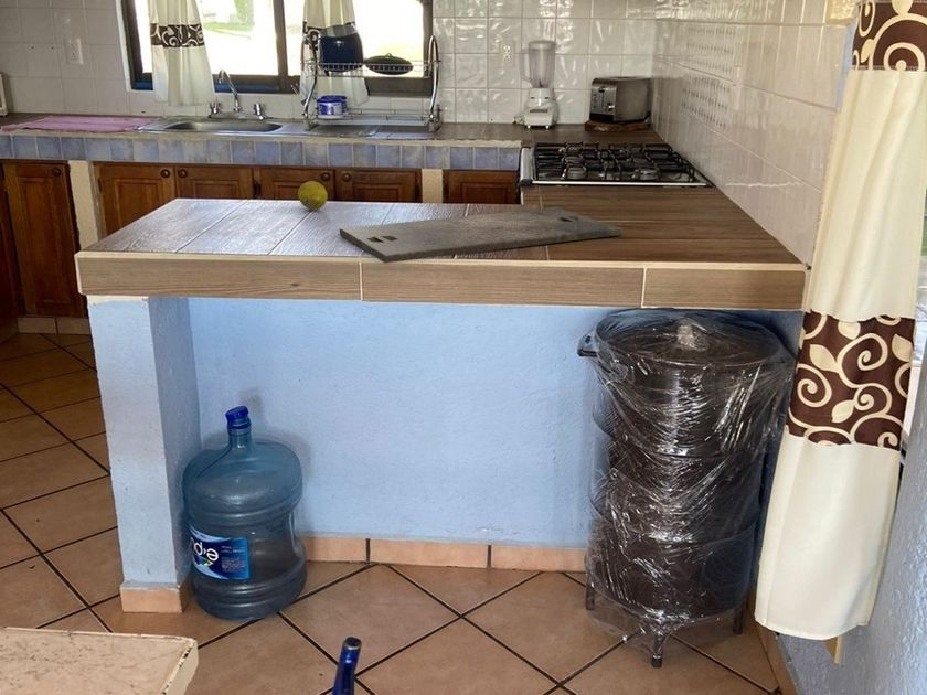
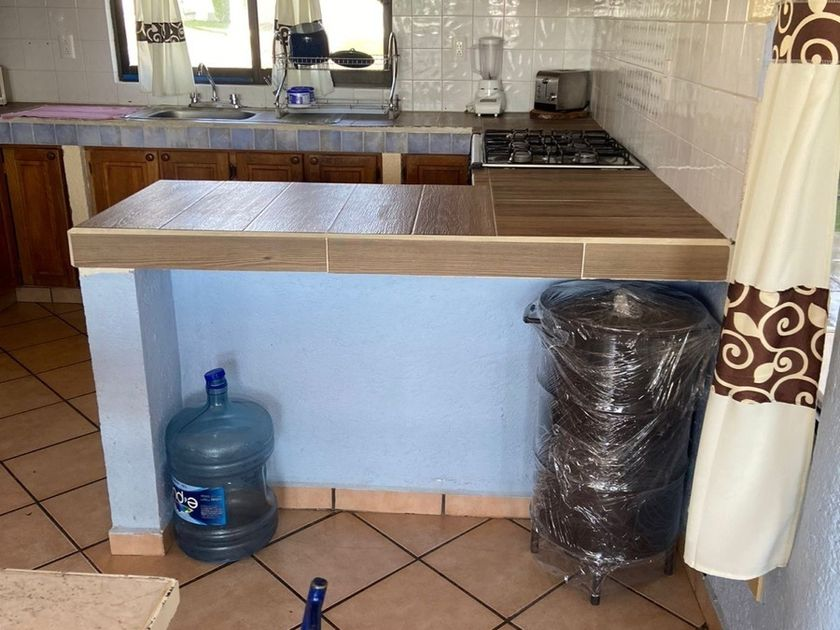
- cutting board [339,206,624,264]
- fruit [297,180,329,211]
